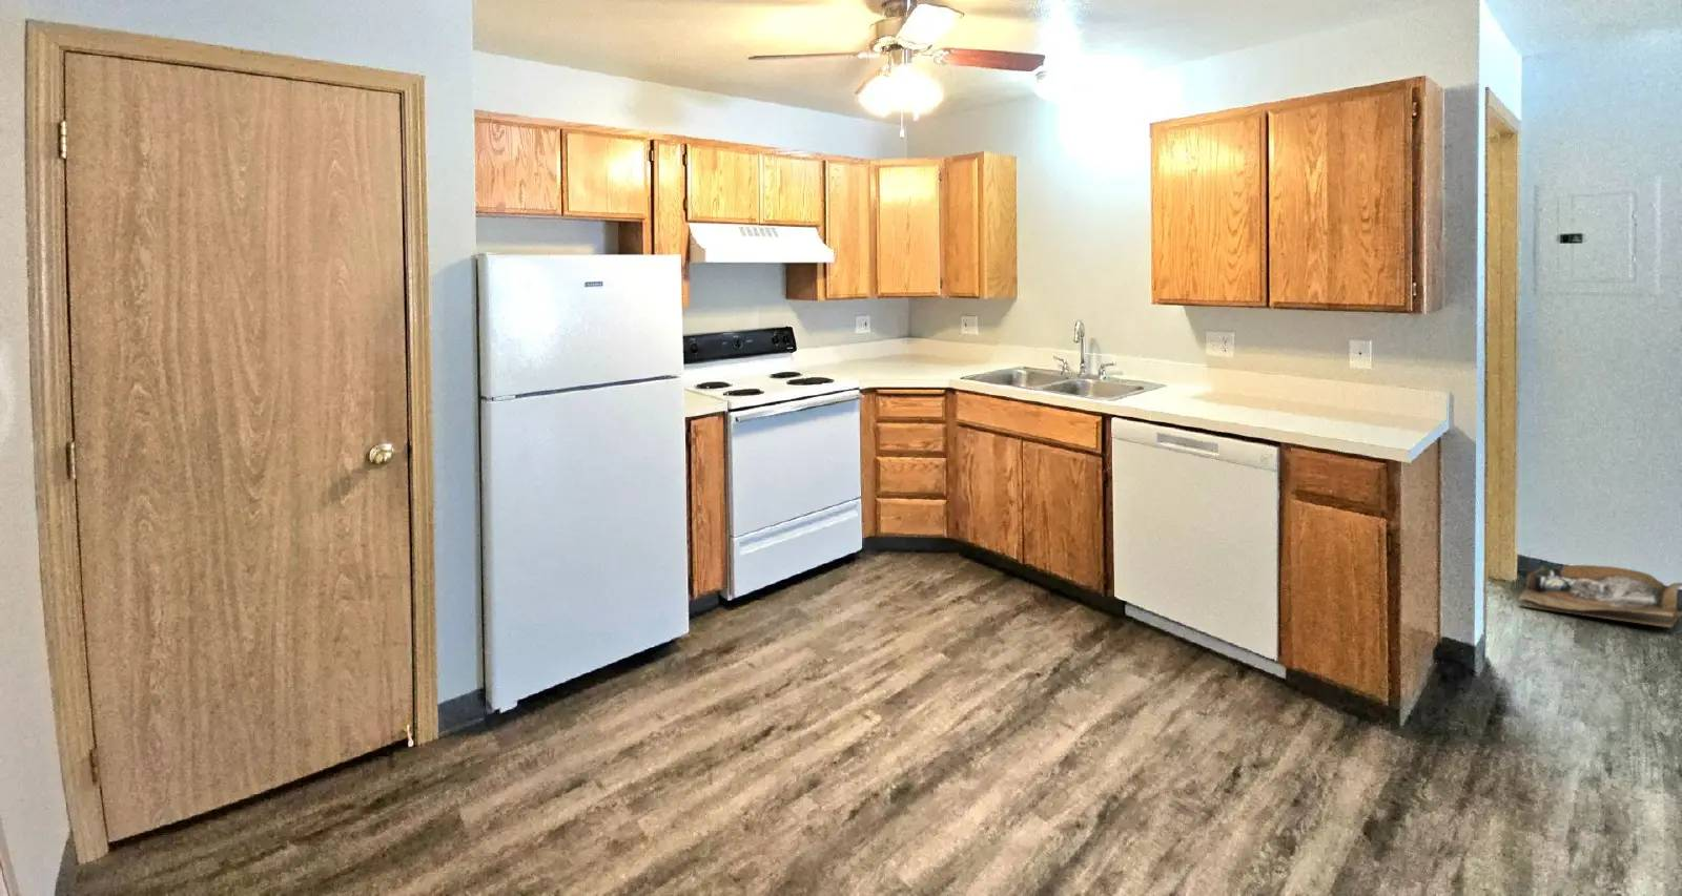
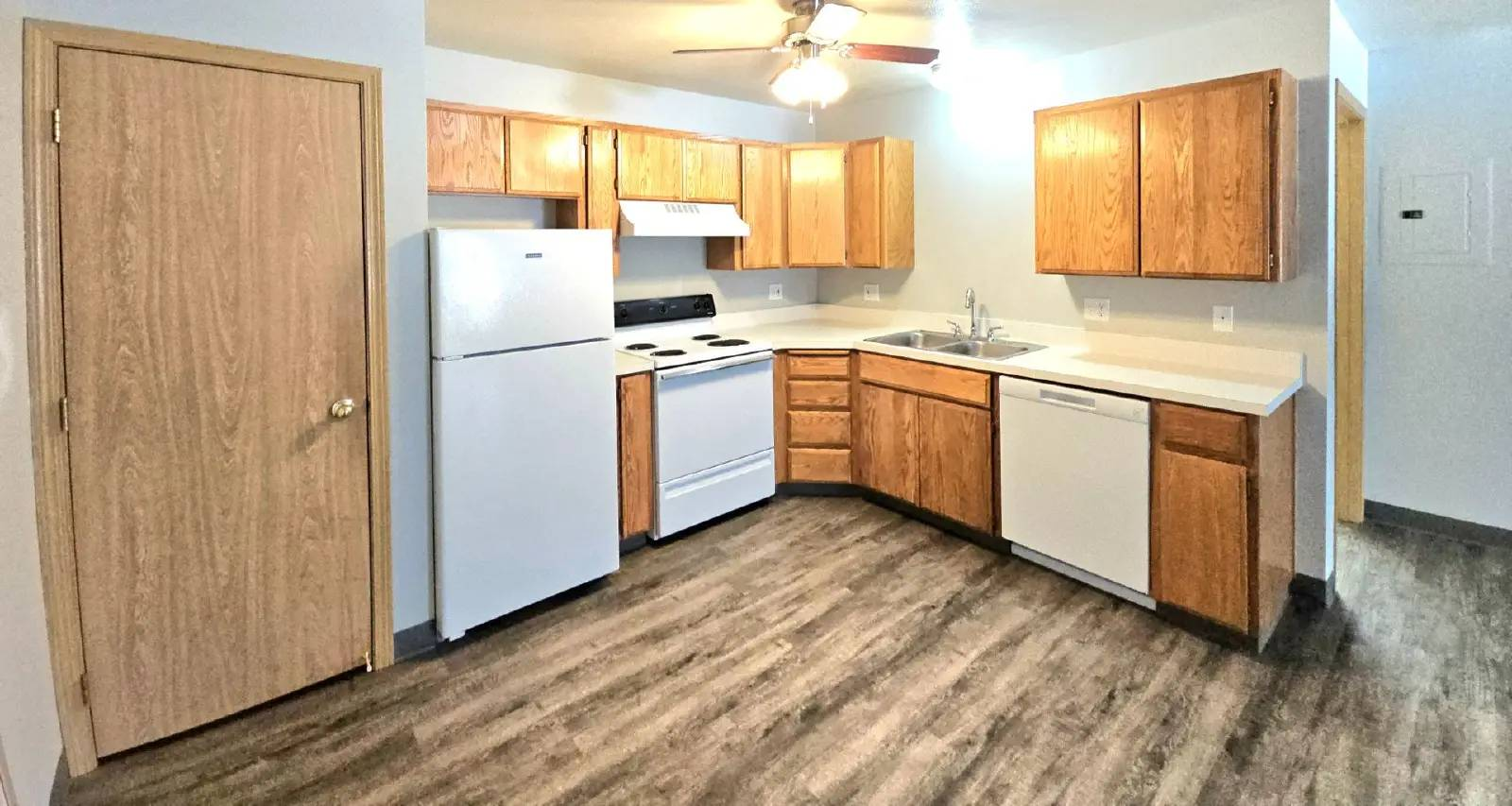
- pet bed [1518,564,1682,628]
